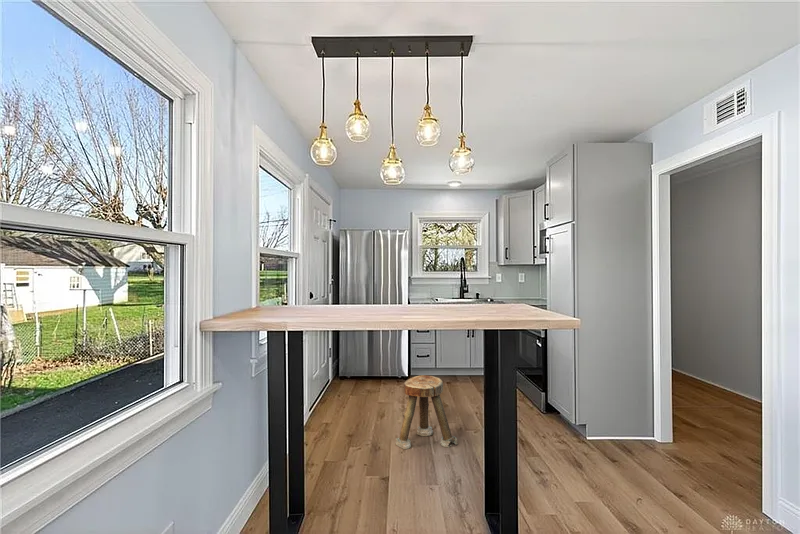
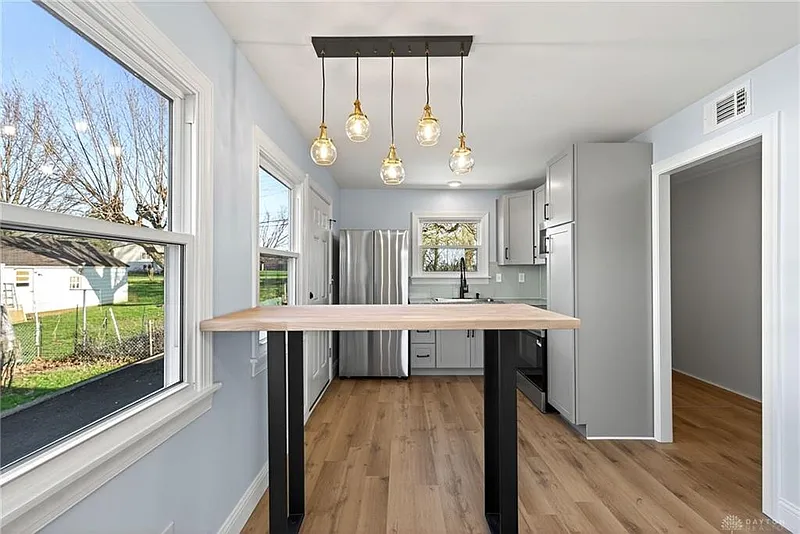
- stool [394,374,459,450]
